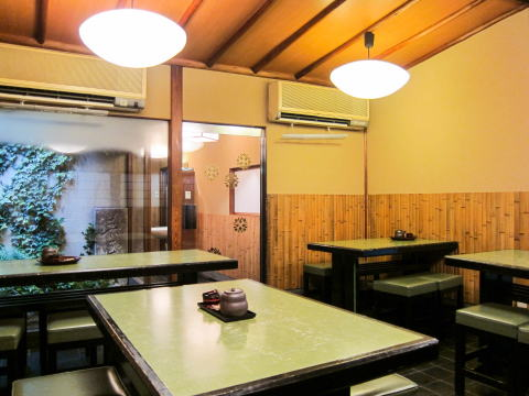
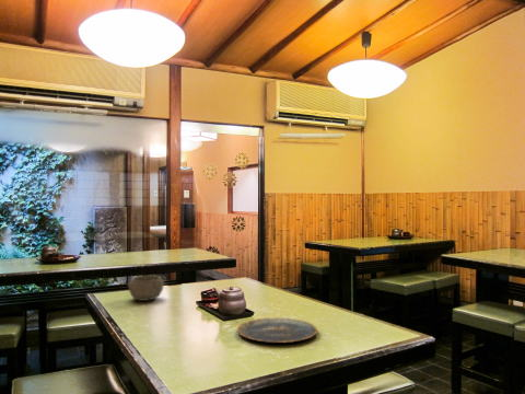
+ bowl [127,275,165,302]
+ plate [236,316,318,344]
